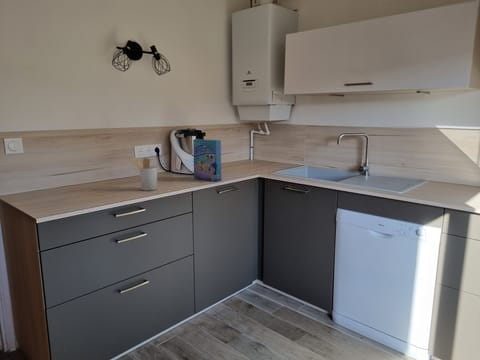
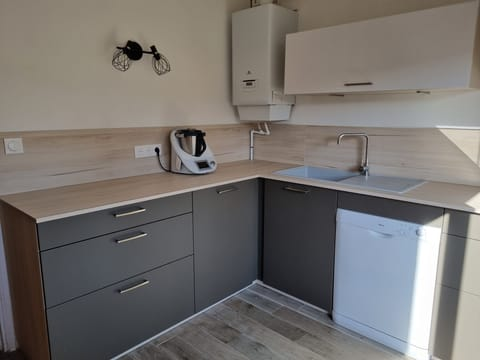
- utensil holder [128,157,158,192]
- cereal box [192,138,222,182]
